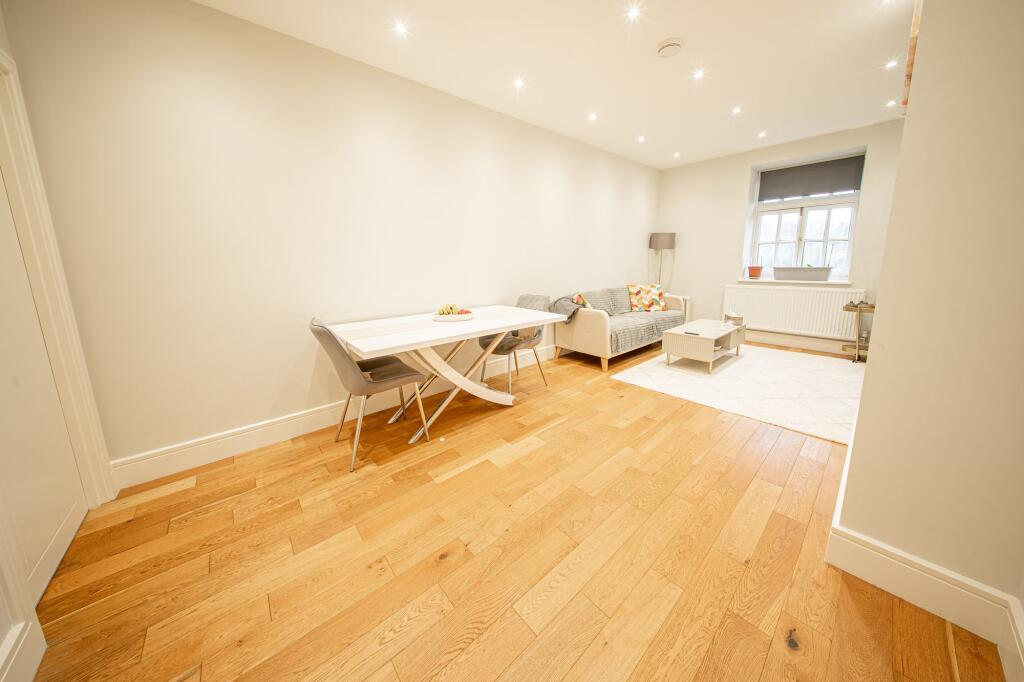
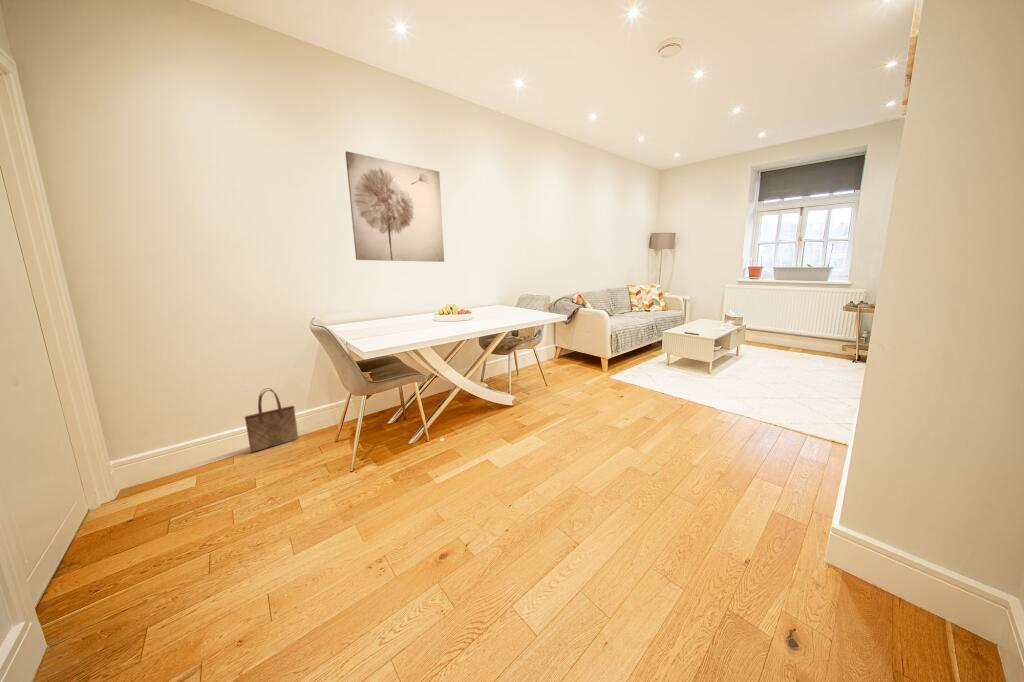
+ tote bag [244,387,299,453]
+ wall art [344,150,445,263]
